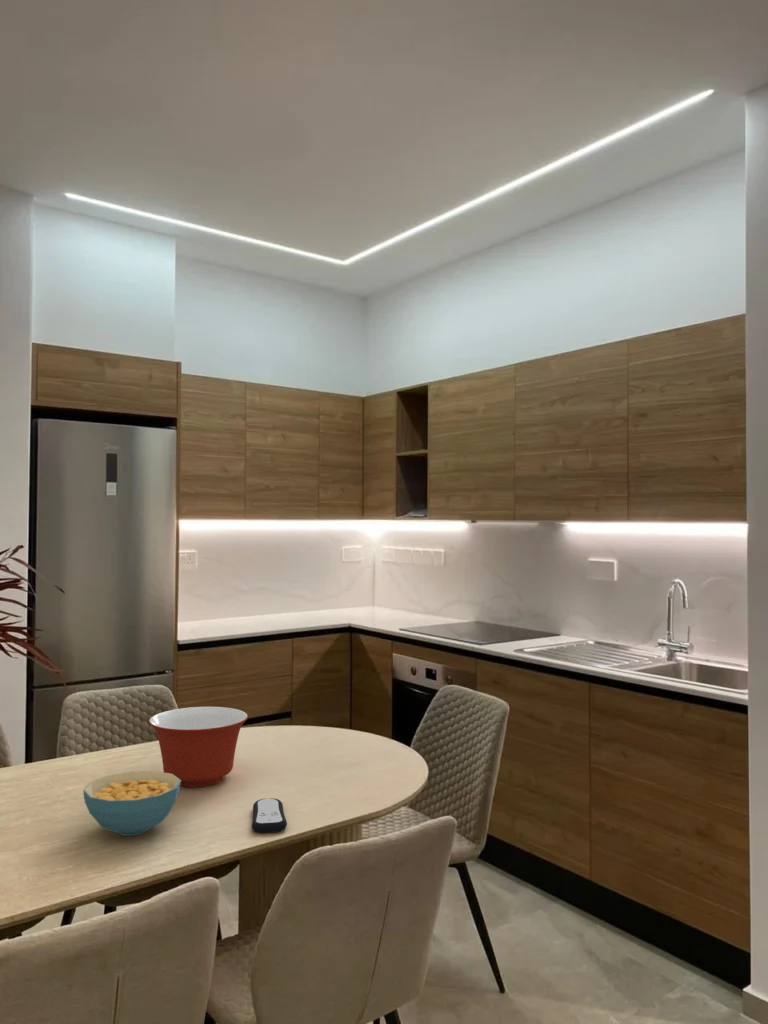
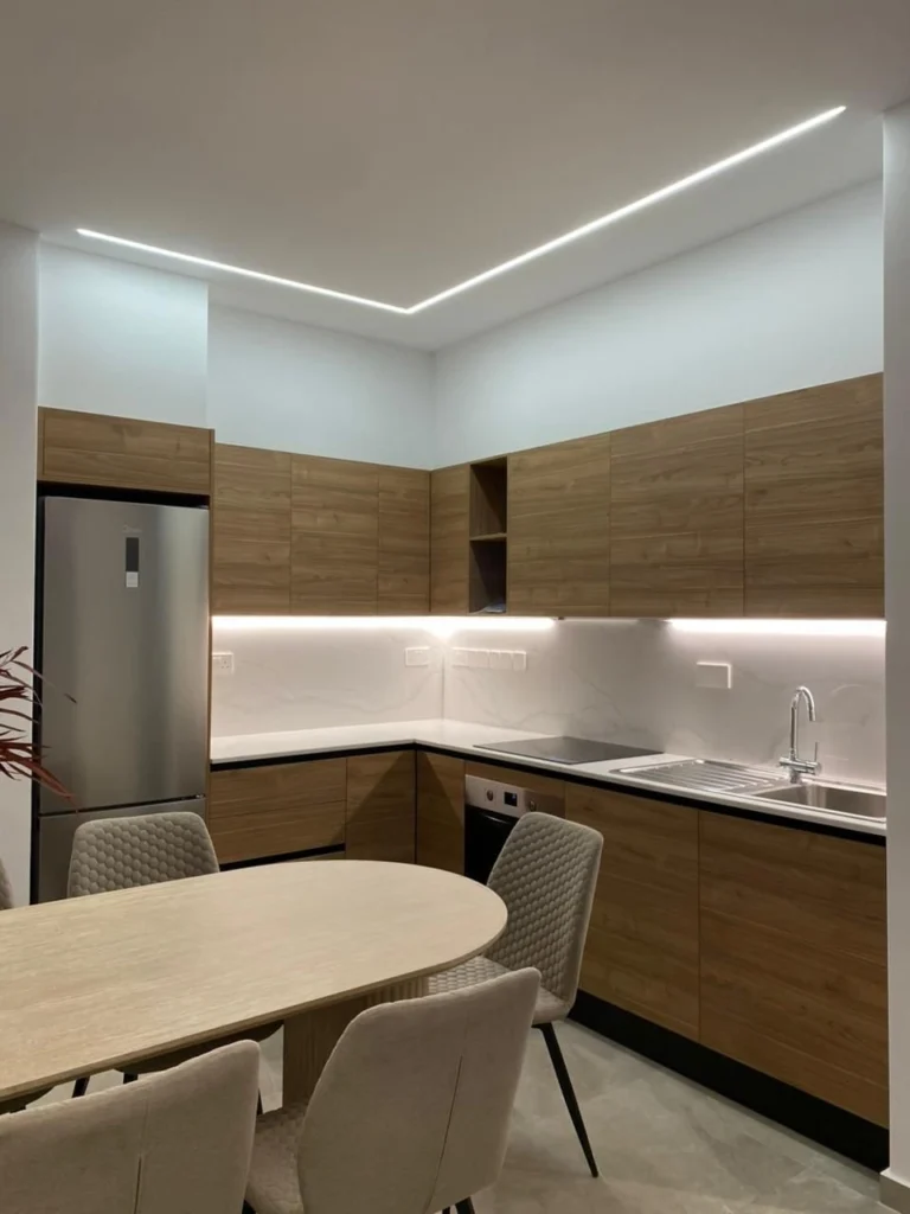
- cereal bowl [82,770,181,837]
- remote control [251,797,288,833]
- mixing bowl [148,706,249,788]
